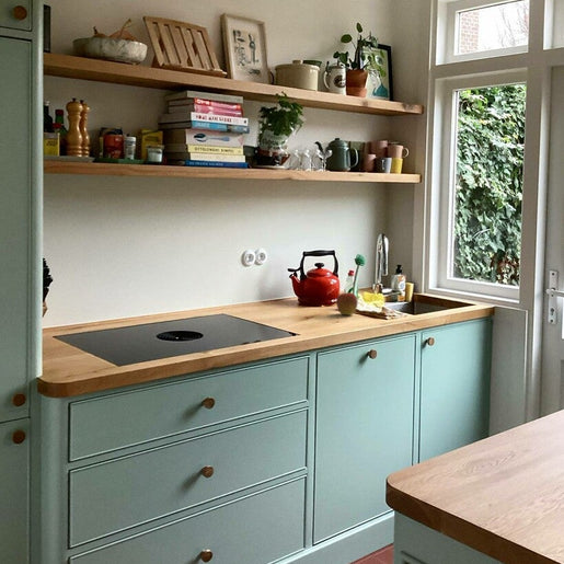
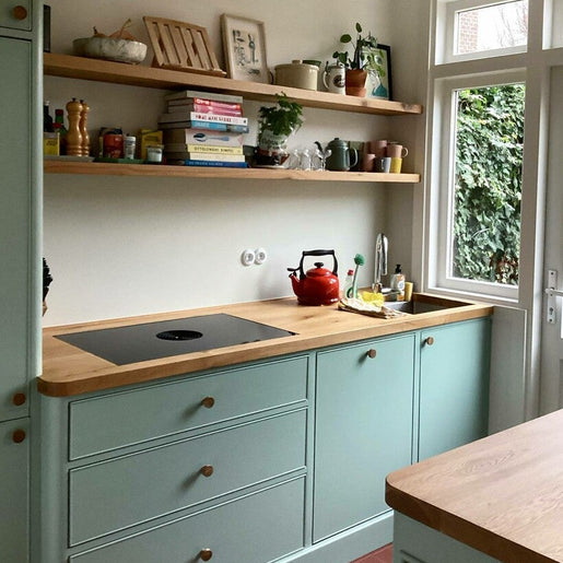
- apple [335,288,359,316]
